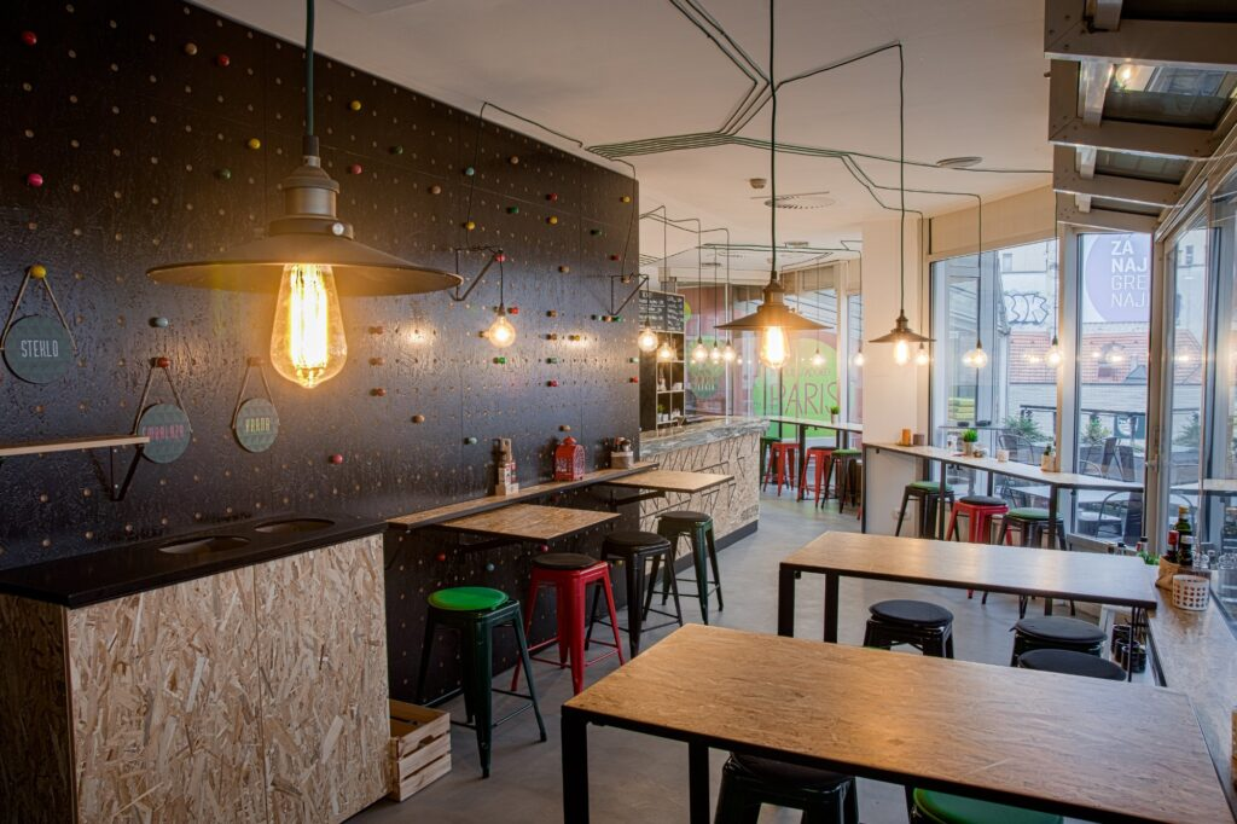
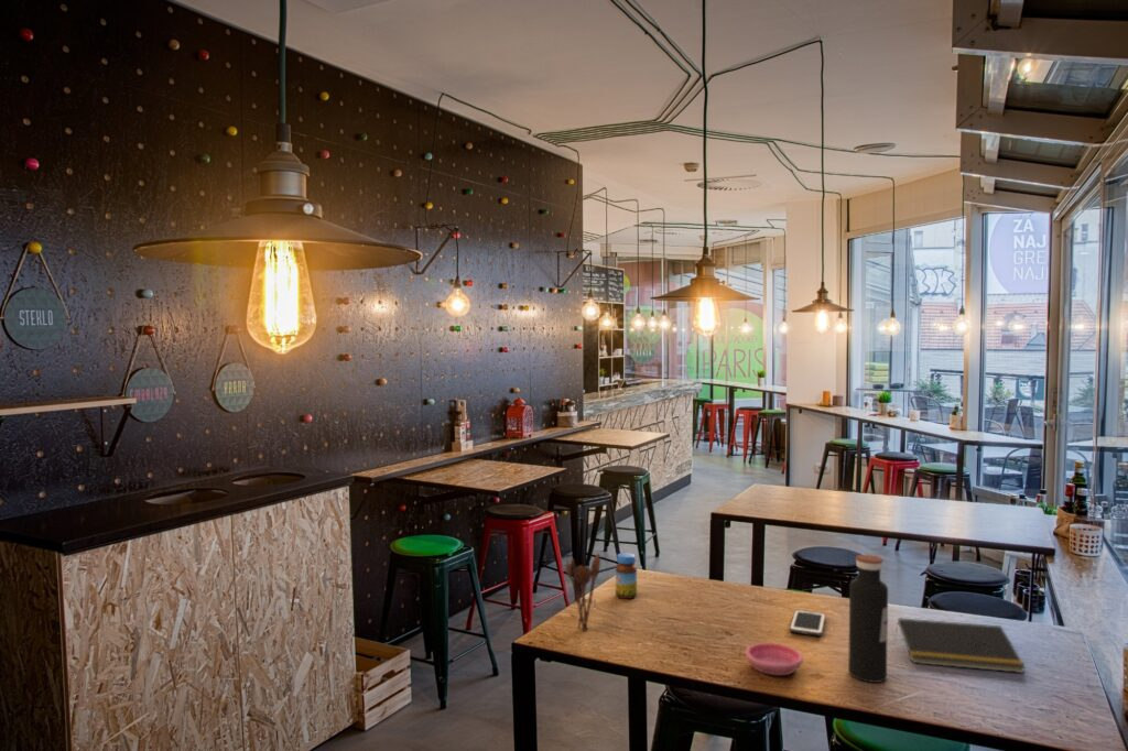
+ saucer [745,642,804,676]
+ jar [615,552,638,600]
+ water bottle [847,554,889,684]
+ notepad [894,617,1027,674]
+ utensil holder [565,553,601,632]
+ cell phone [789,609,826,638]
